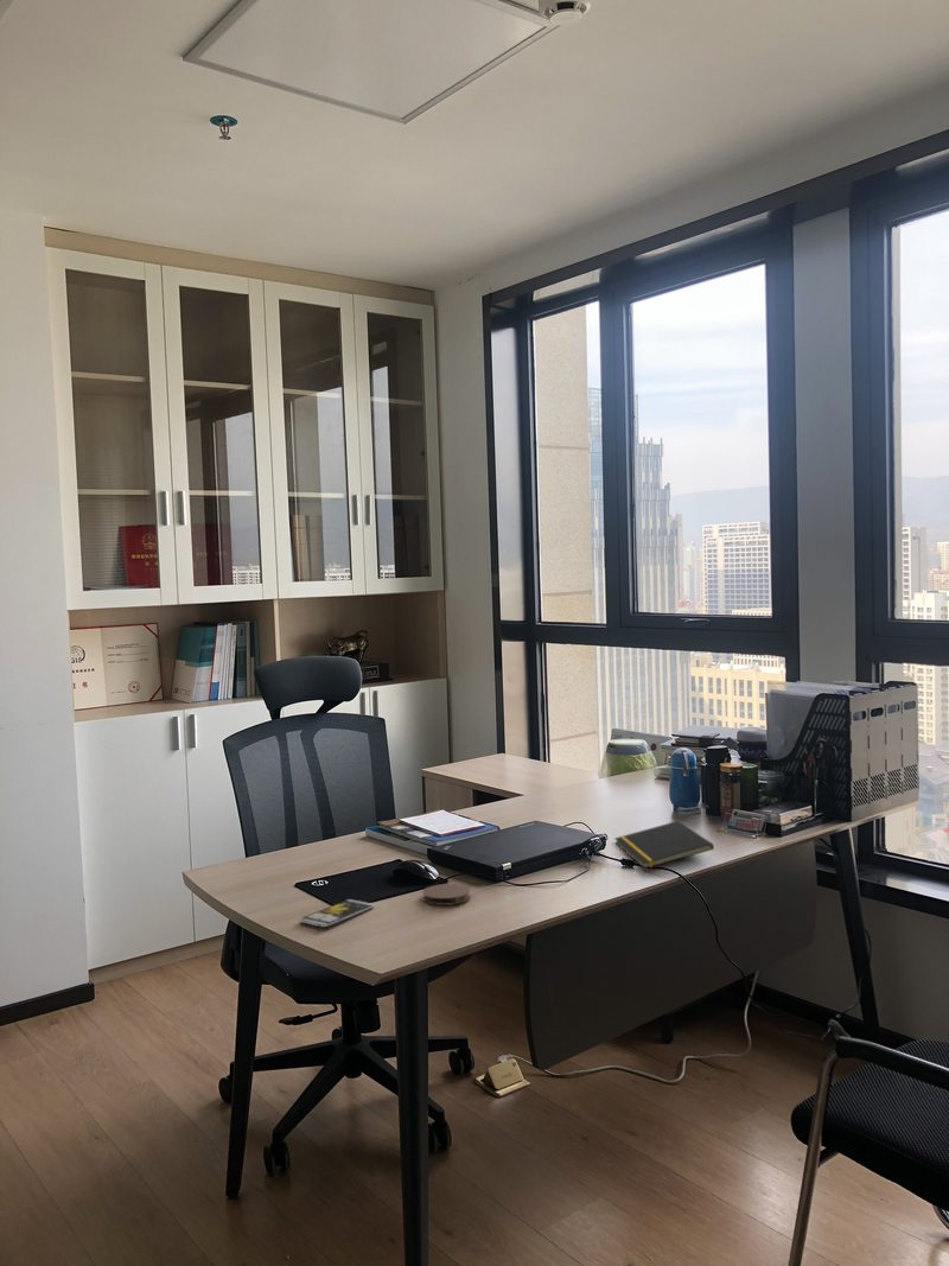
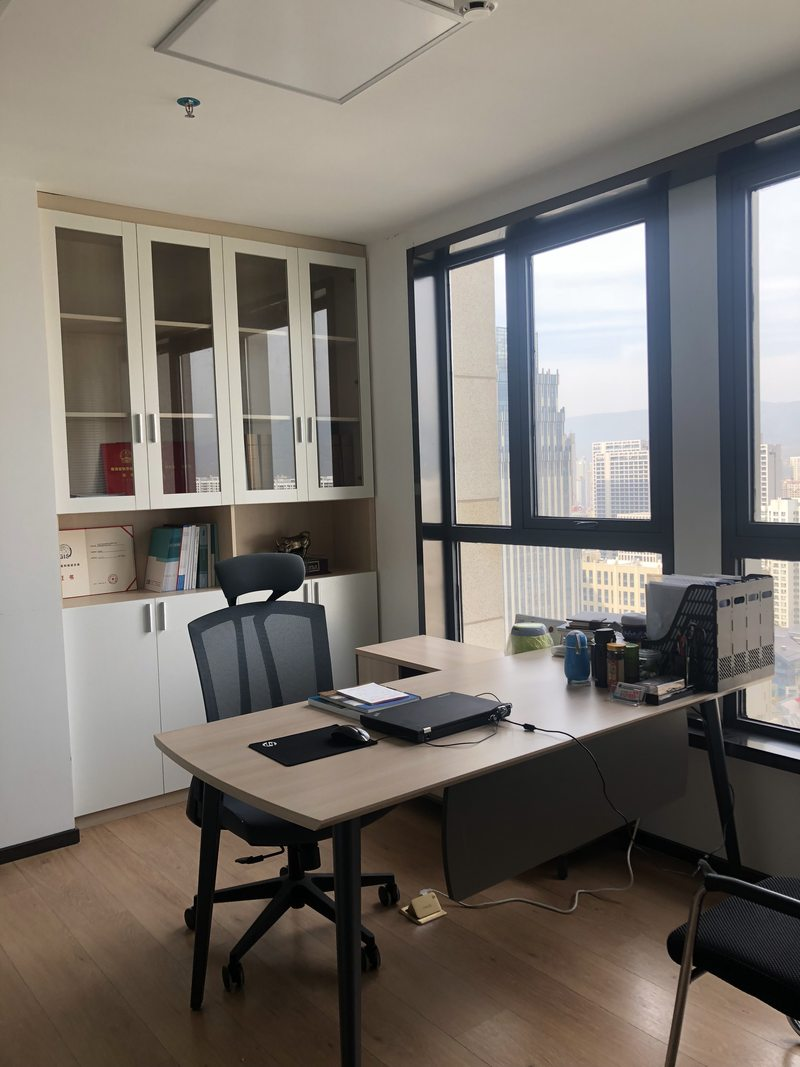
- smartphone [298,898,375,928]
- coaster [421,883,472,906]
- notepad [613,820,715,870]
